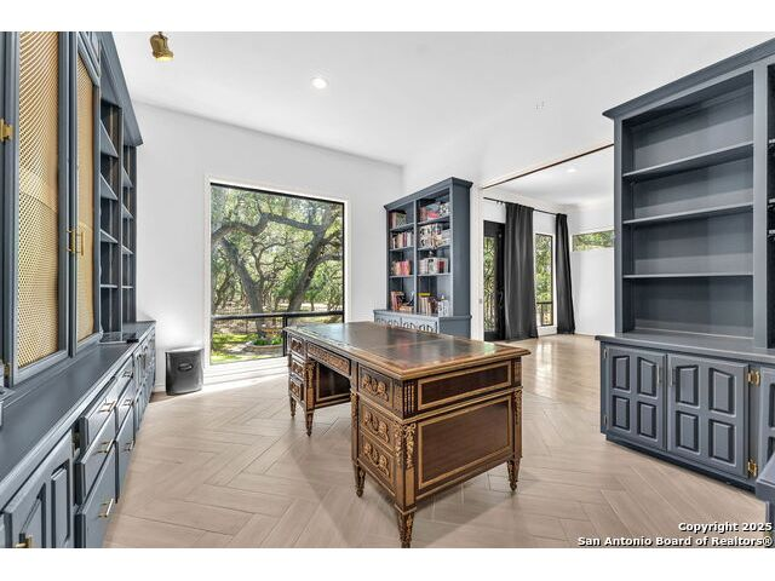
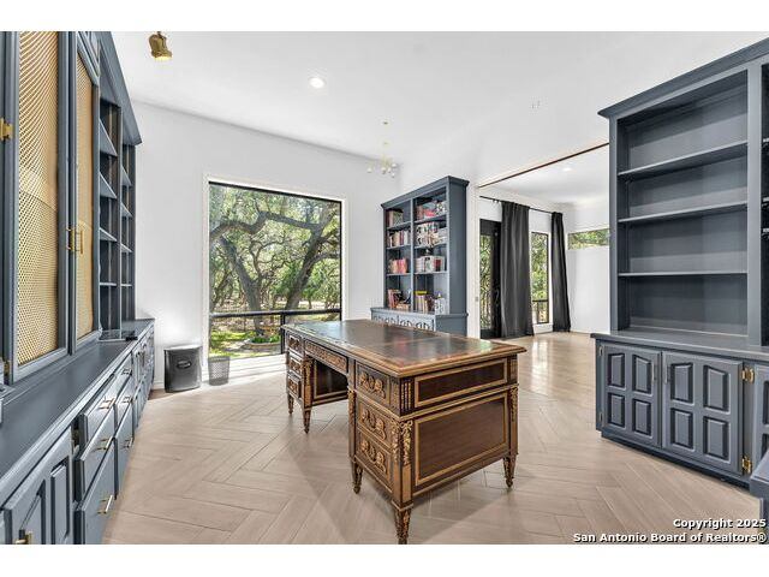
+ wastebasket [205,355,232,387]
+ chandelier [366,120,398,179]
